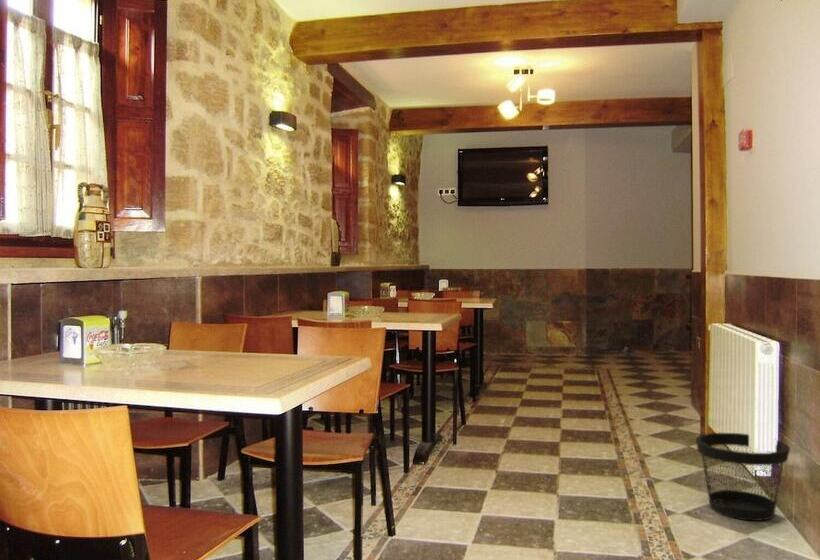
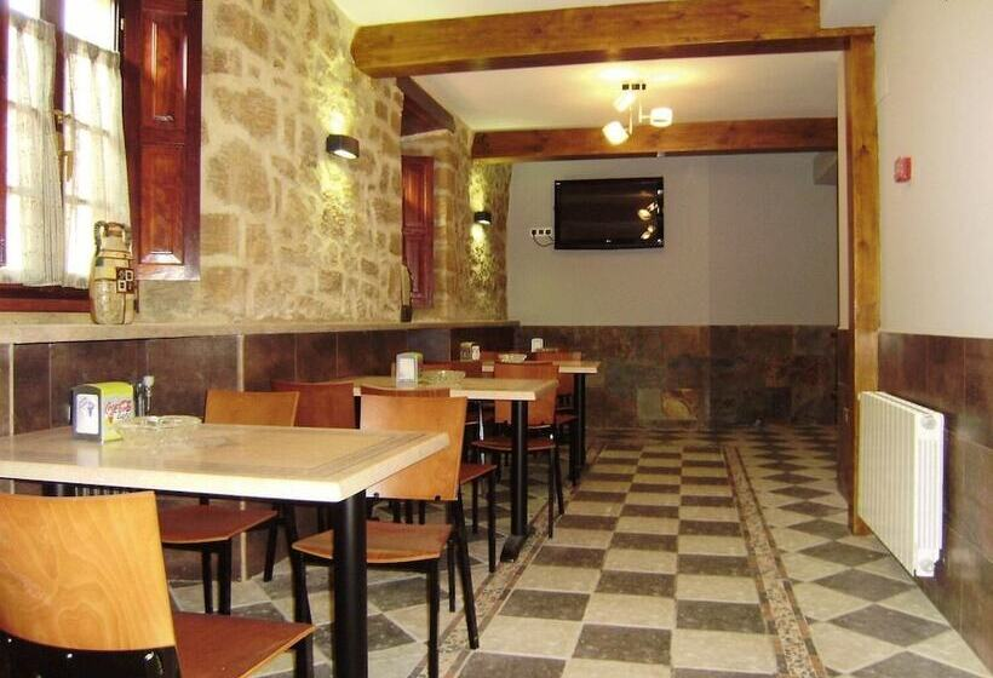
- wastebasket [695,432,791,522]
